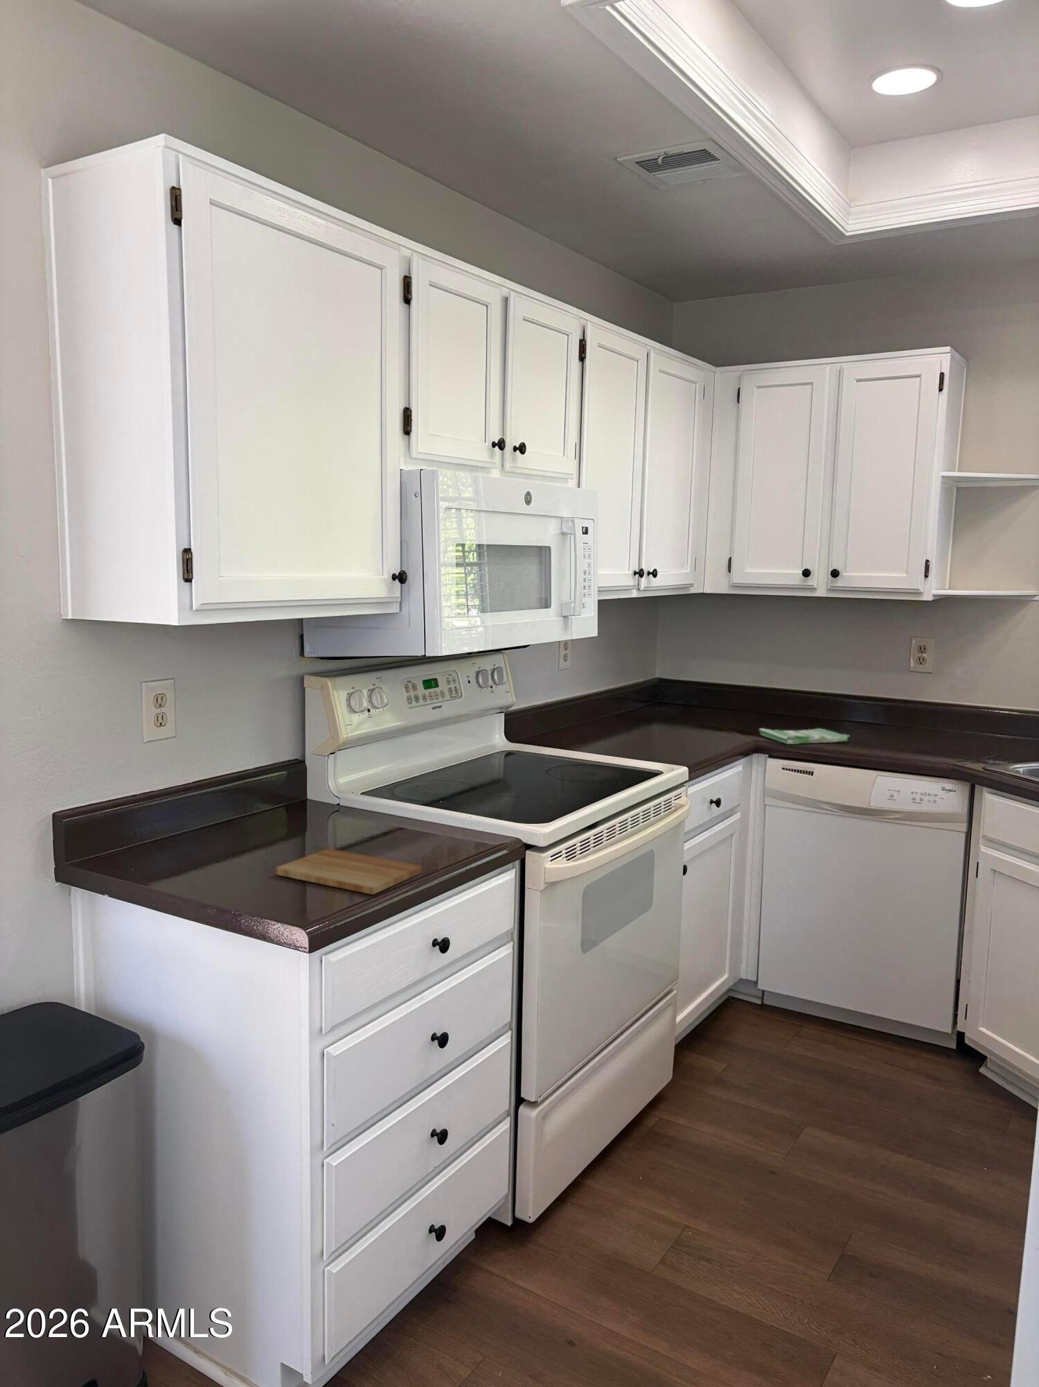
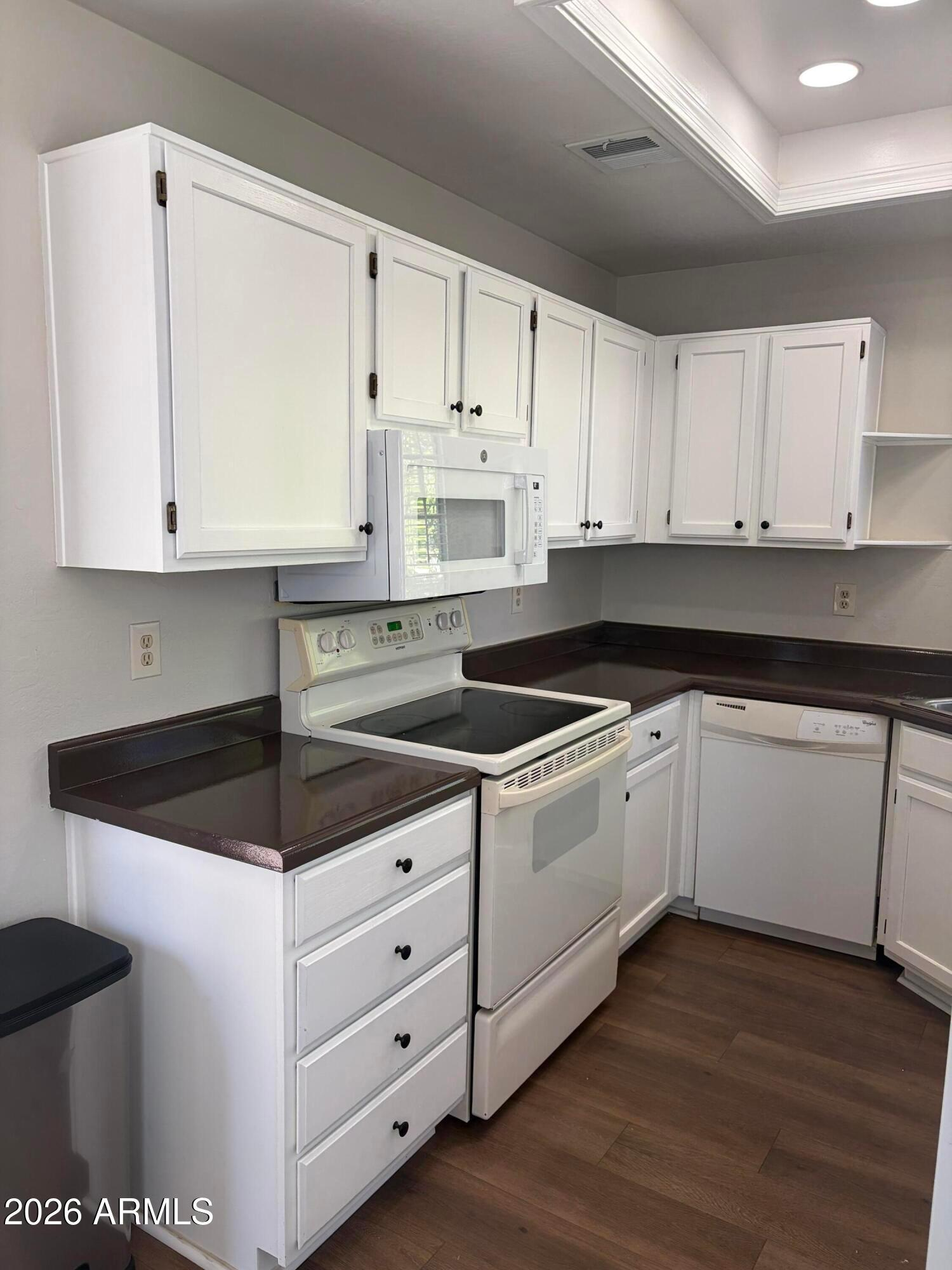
- dish towel [759,727,850,745]
- cutting board [275,849,422,896]
